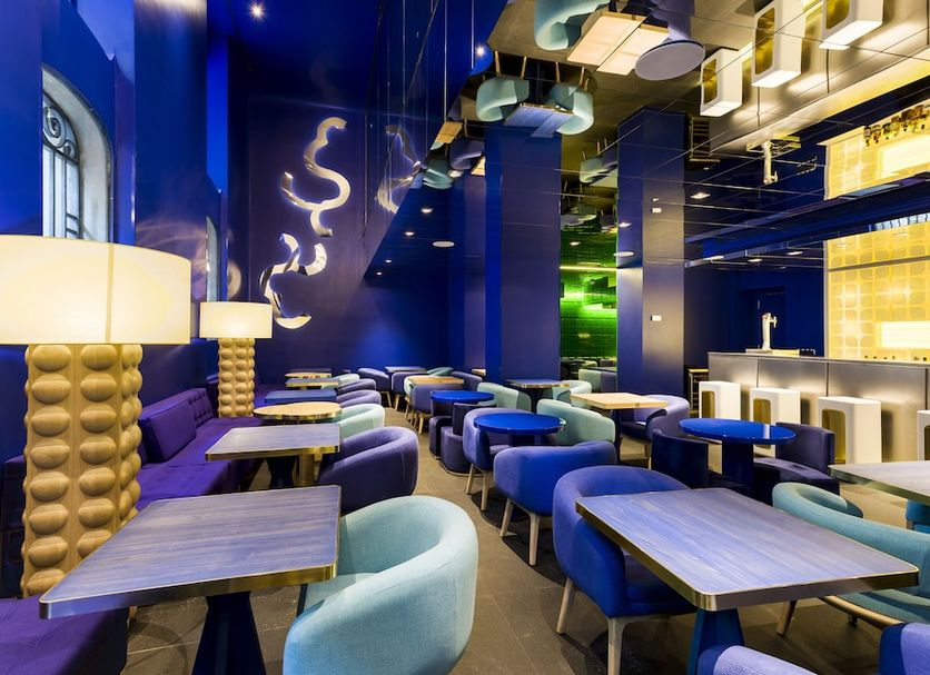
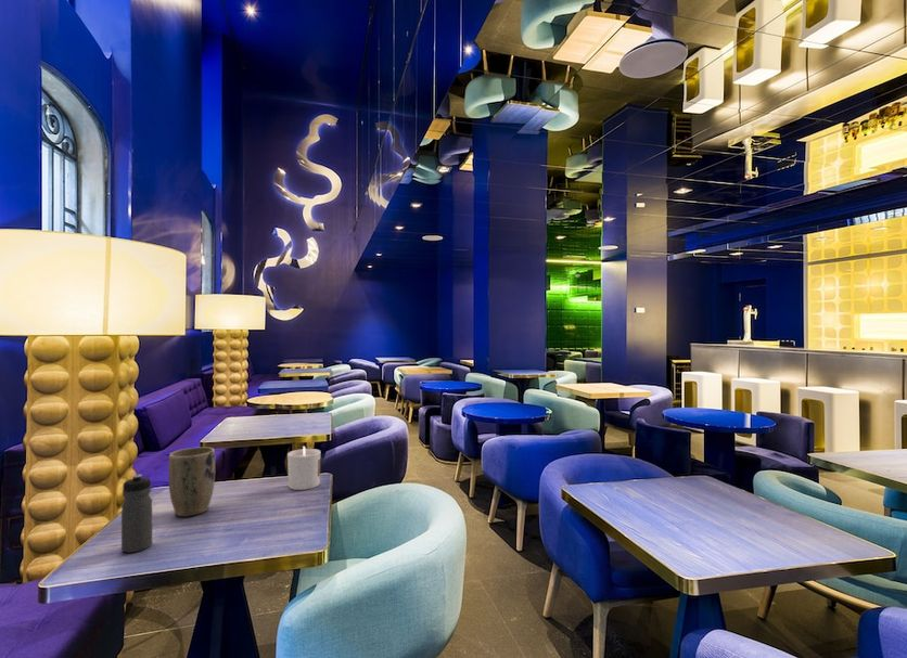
+ water bottle [120,474,153,554]
+ plant pot [167,446,216,518]
+ candle [286,444,321,491]
